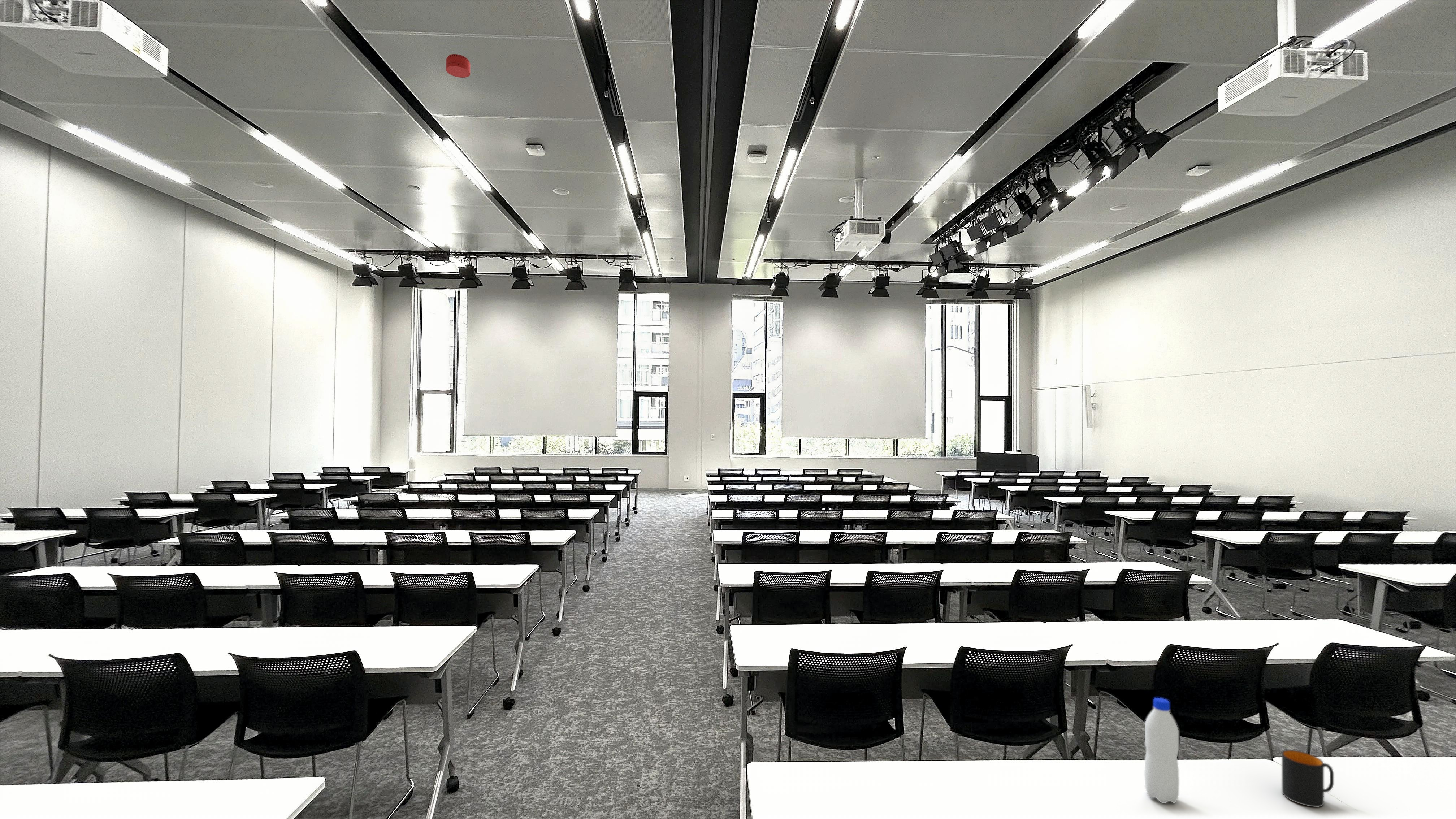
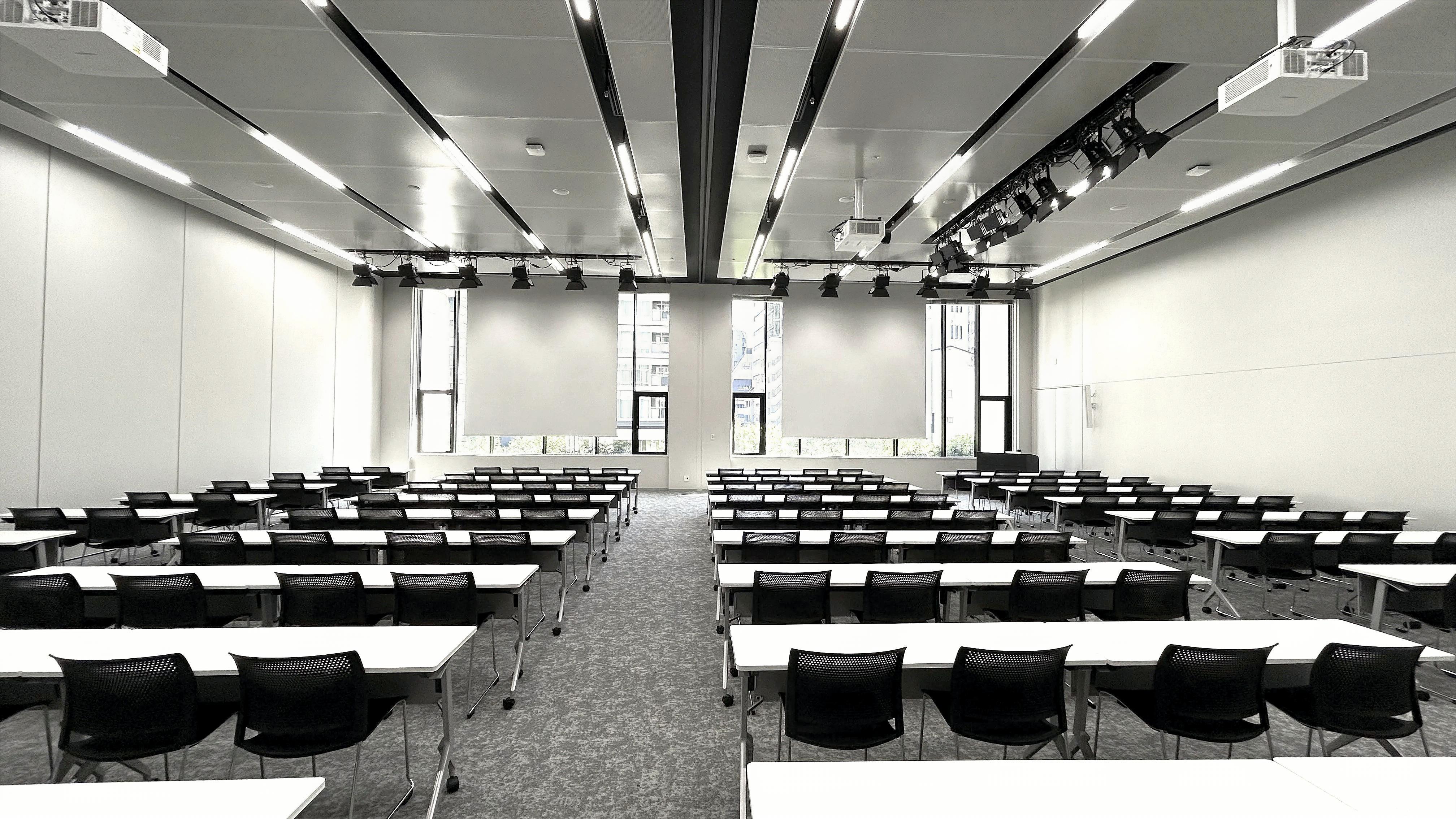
- smoke detector [446,54,471,78]
- water bottle [1144,697,1179,804]
- mug [1282,750,1334,807]
